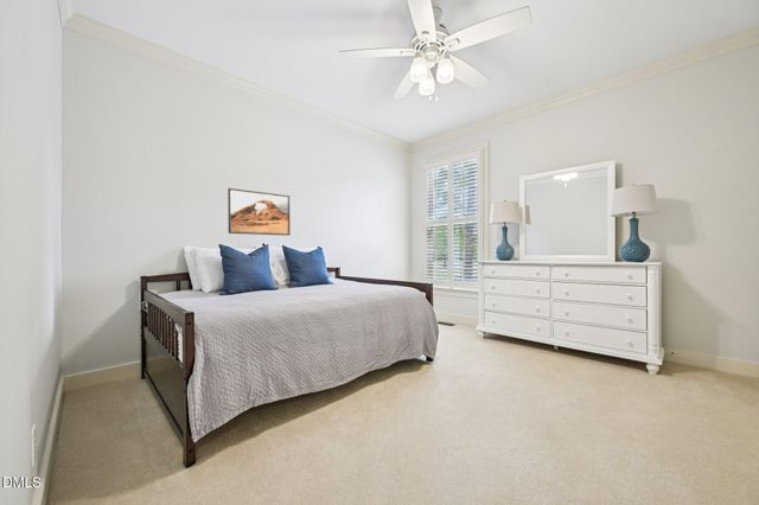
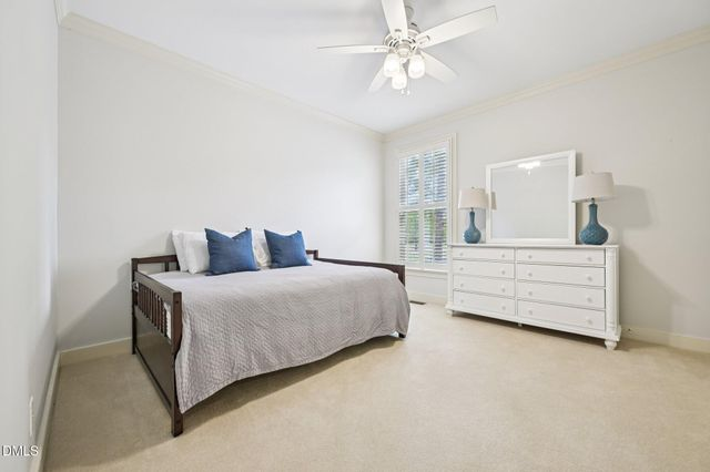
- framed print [227,187,292,237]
